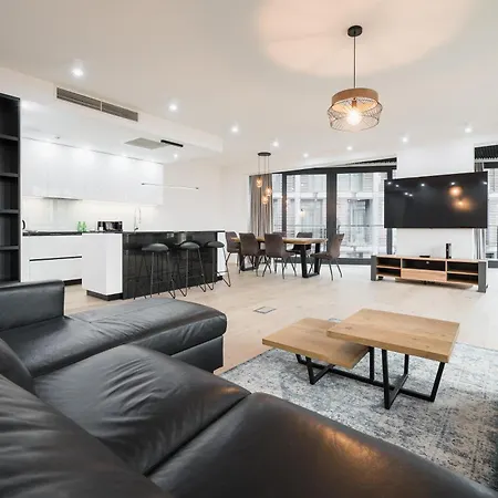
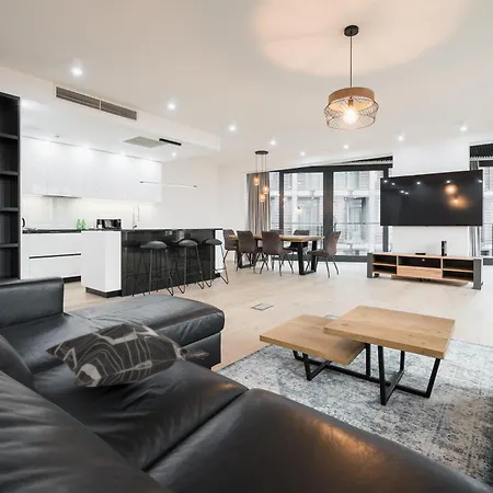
+ decorative pillow [45,322,210,388]
